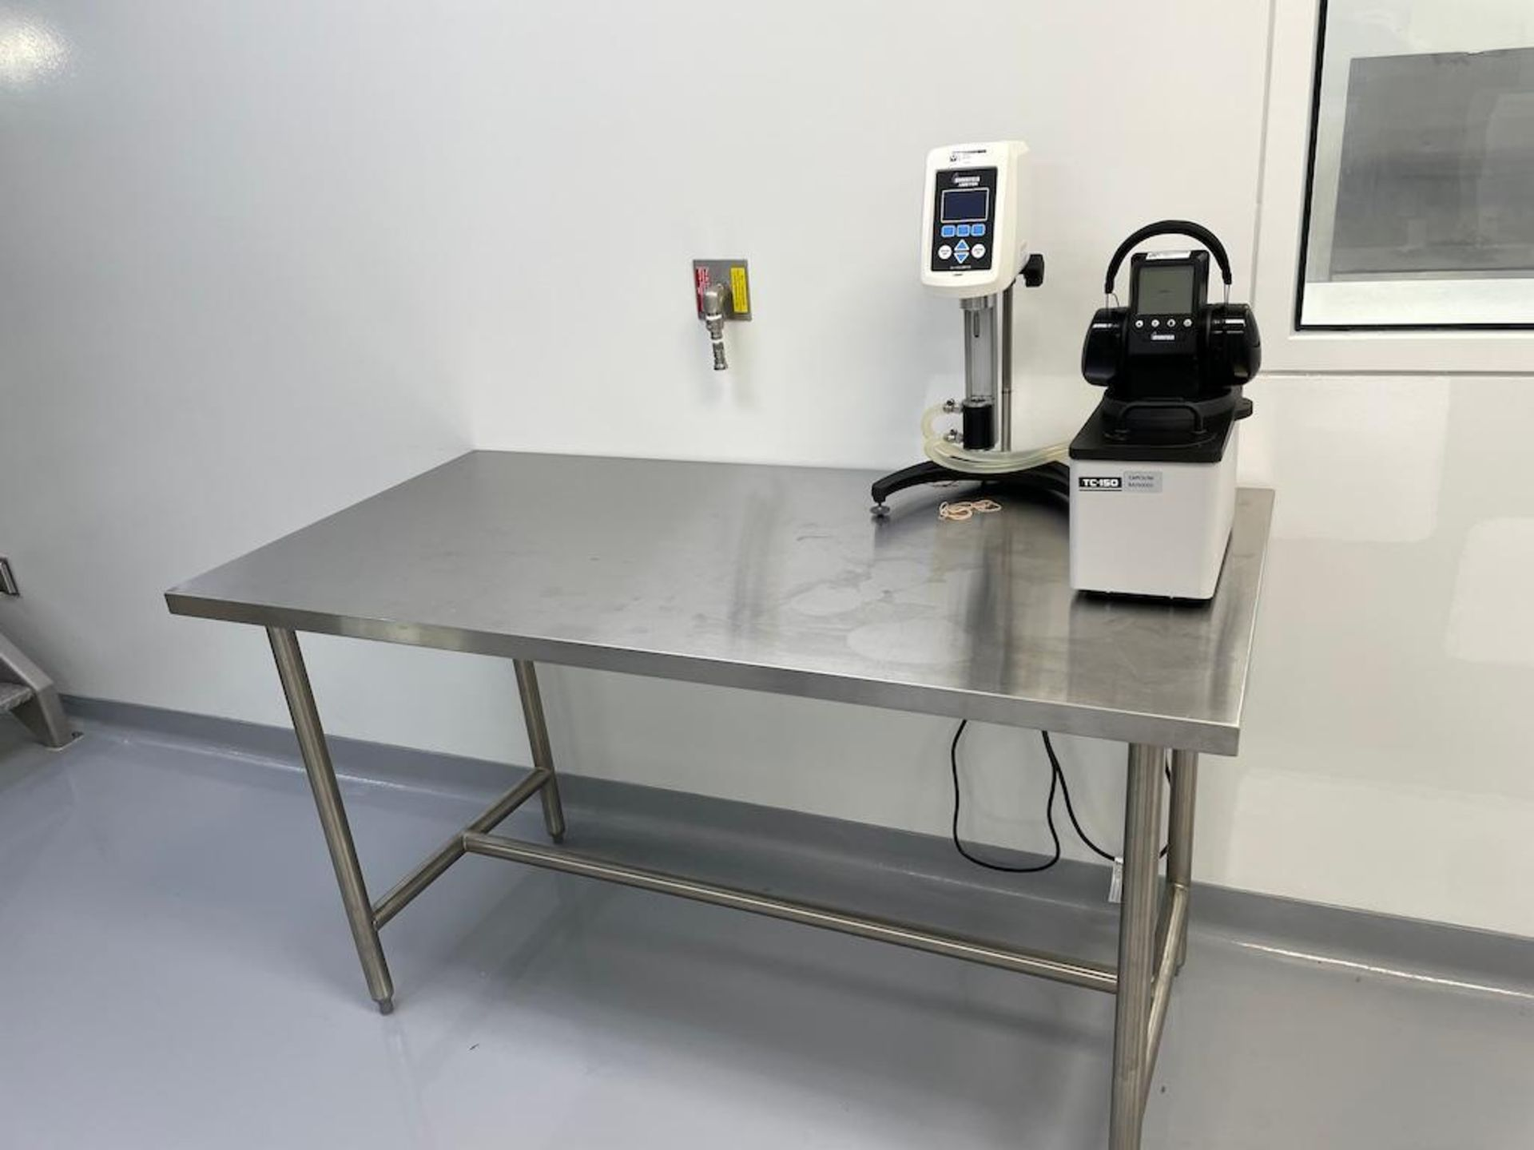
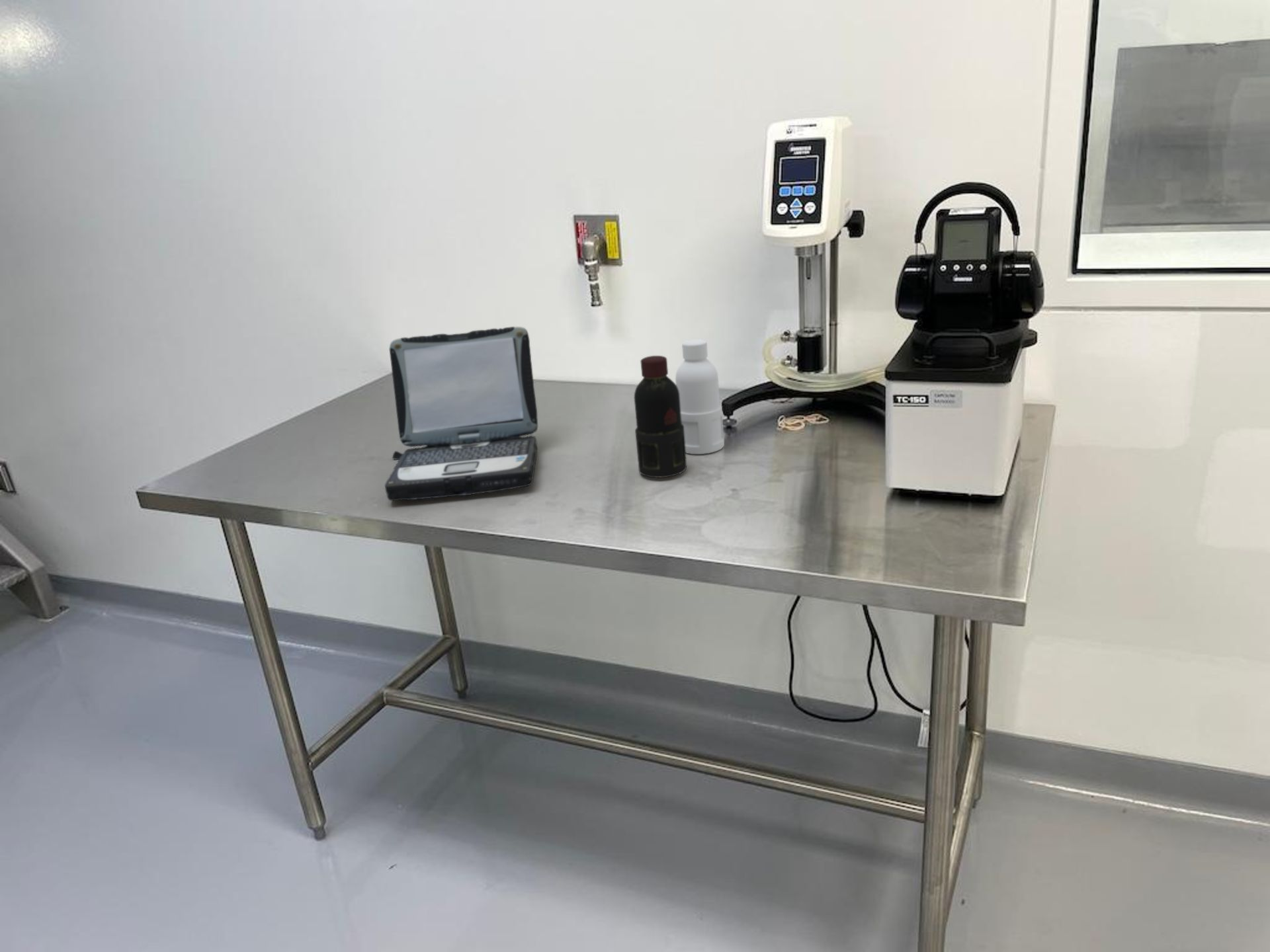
+ laptop [384,326,538,501]
+ bottle [634,338,725,478]
